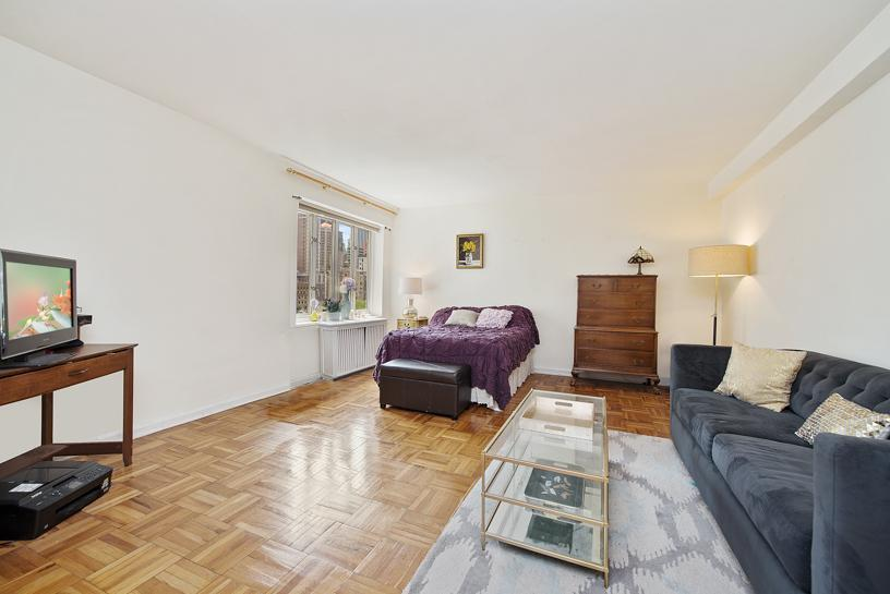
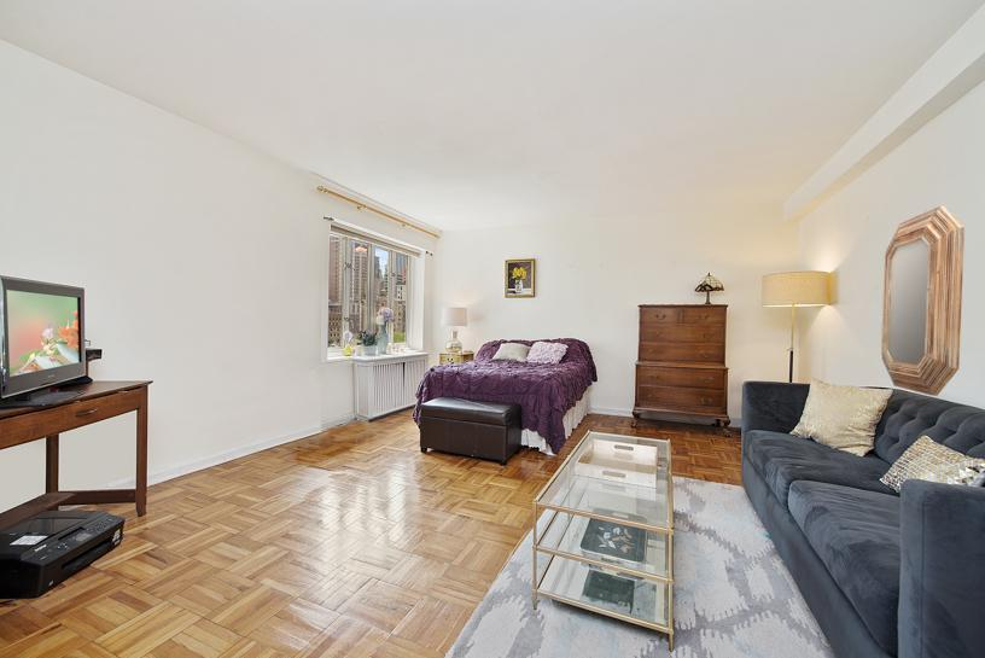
+ home mirror [880,205,966,397]
